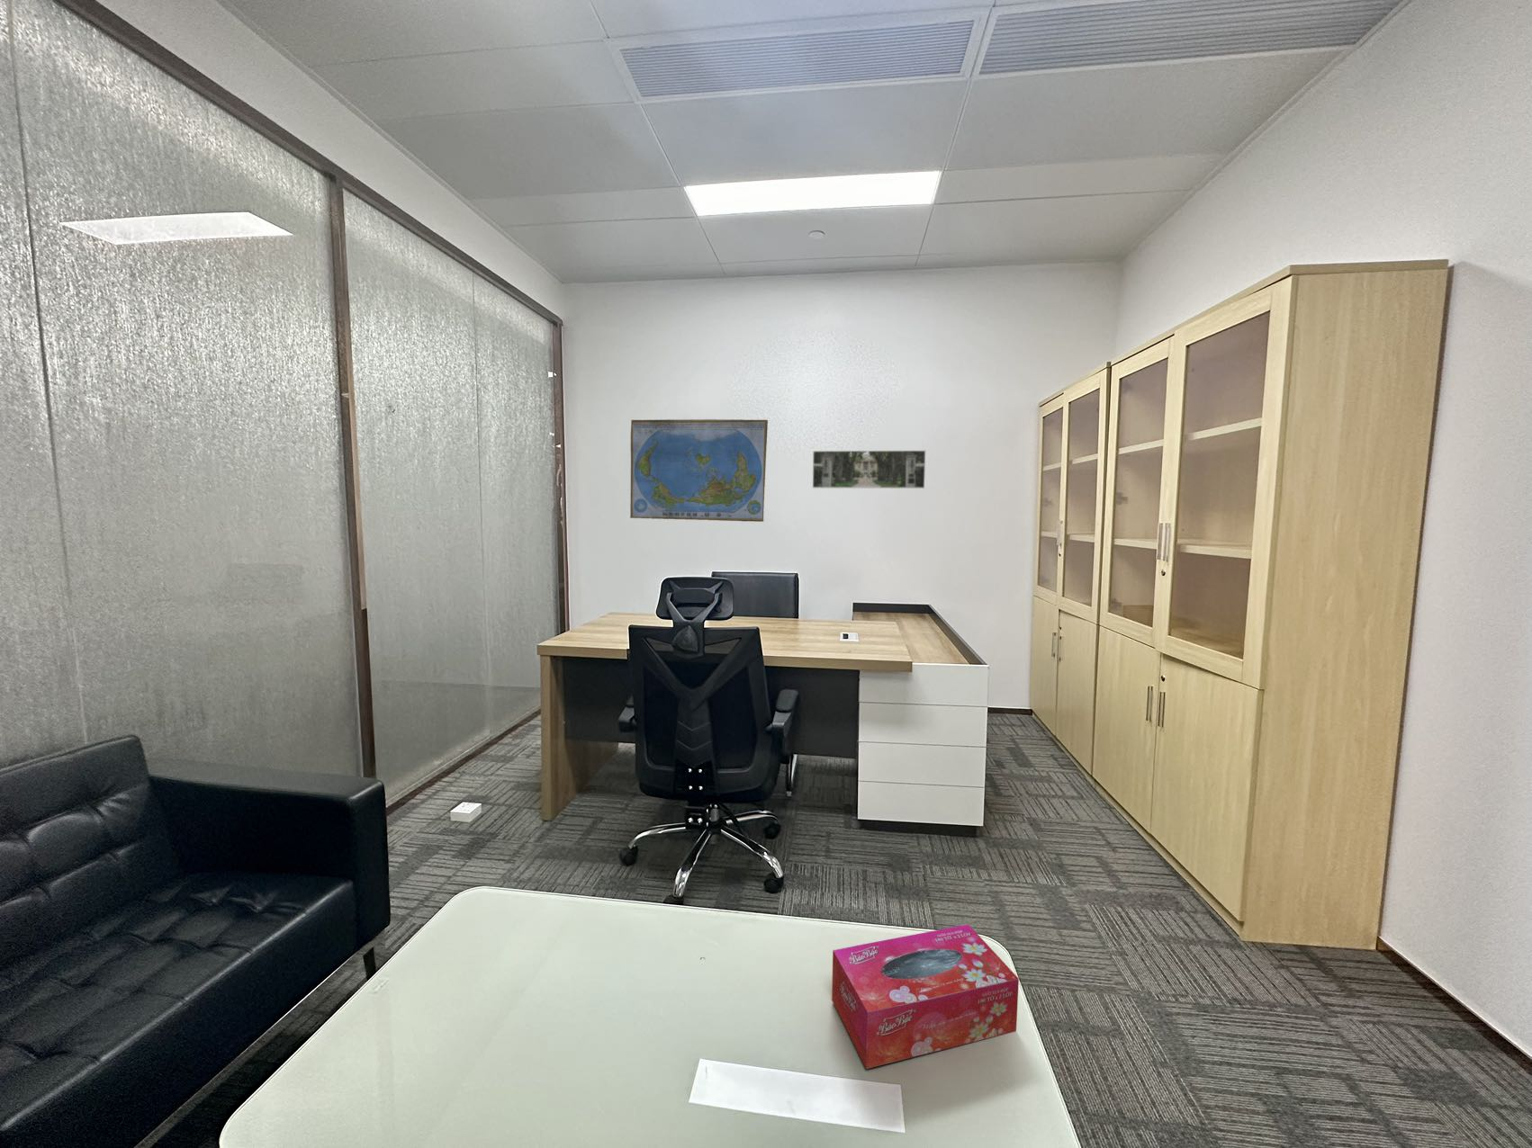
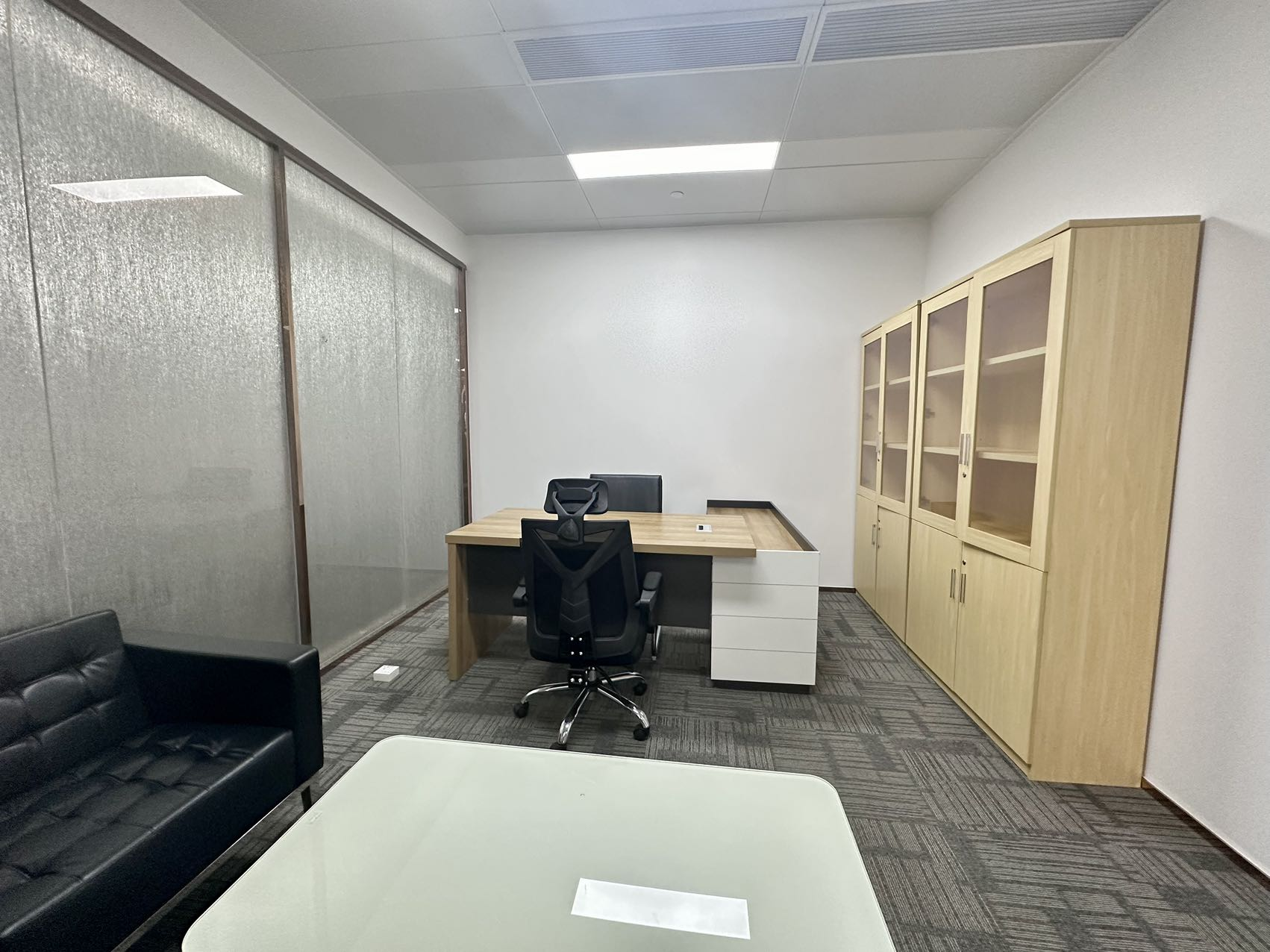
- tissue box [831,922,1019,1070]
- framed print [812,450,926,490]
- world map [630,418,768,522]
